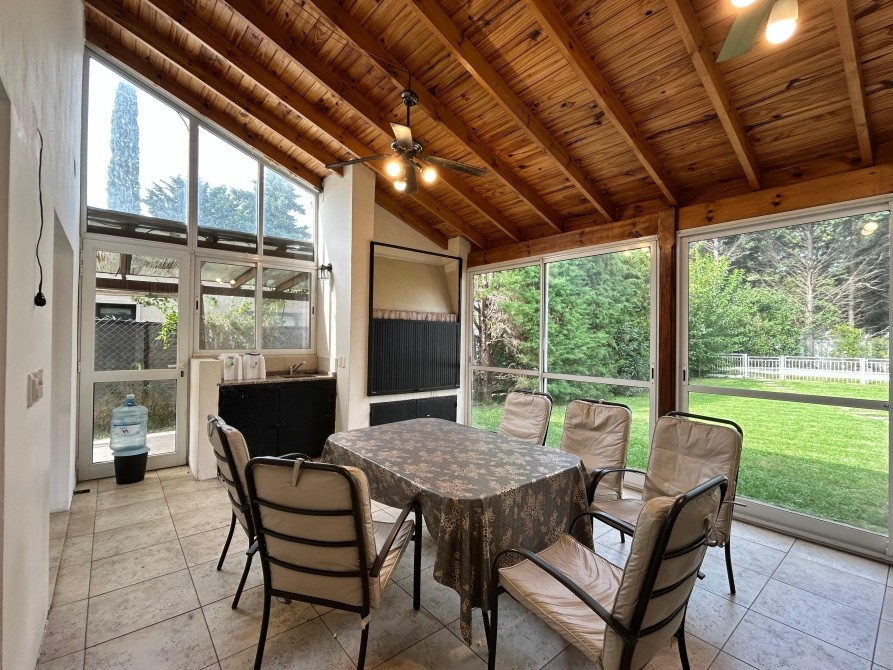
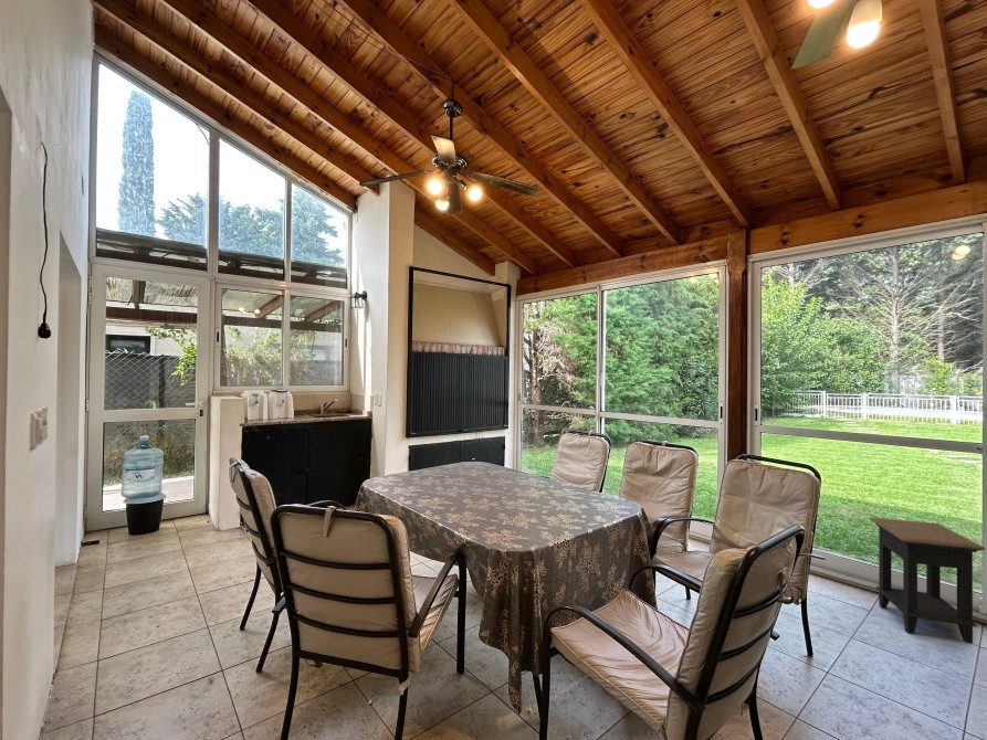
+ side table [869,517,986,645]
